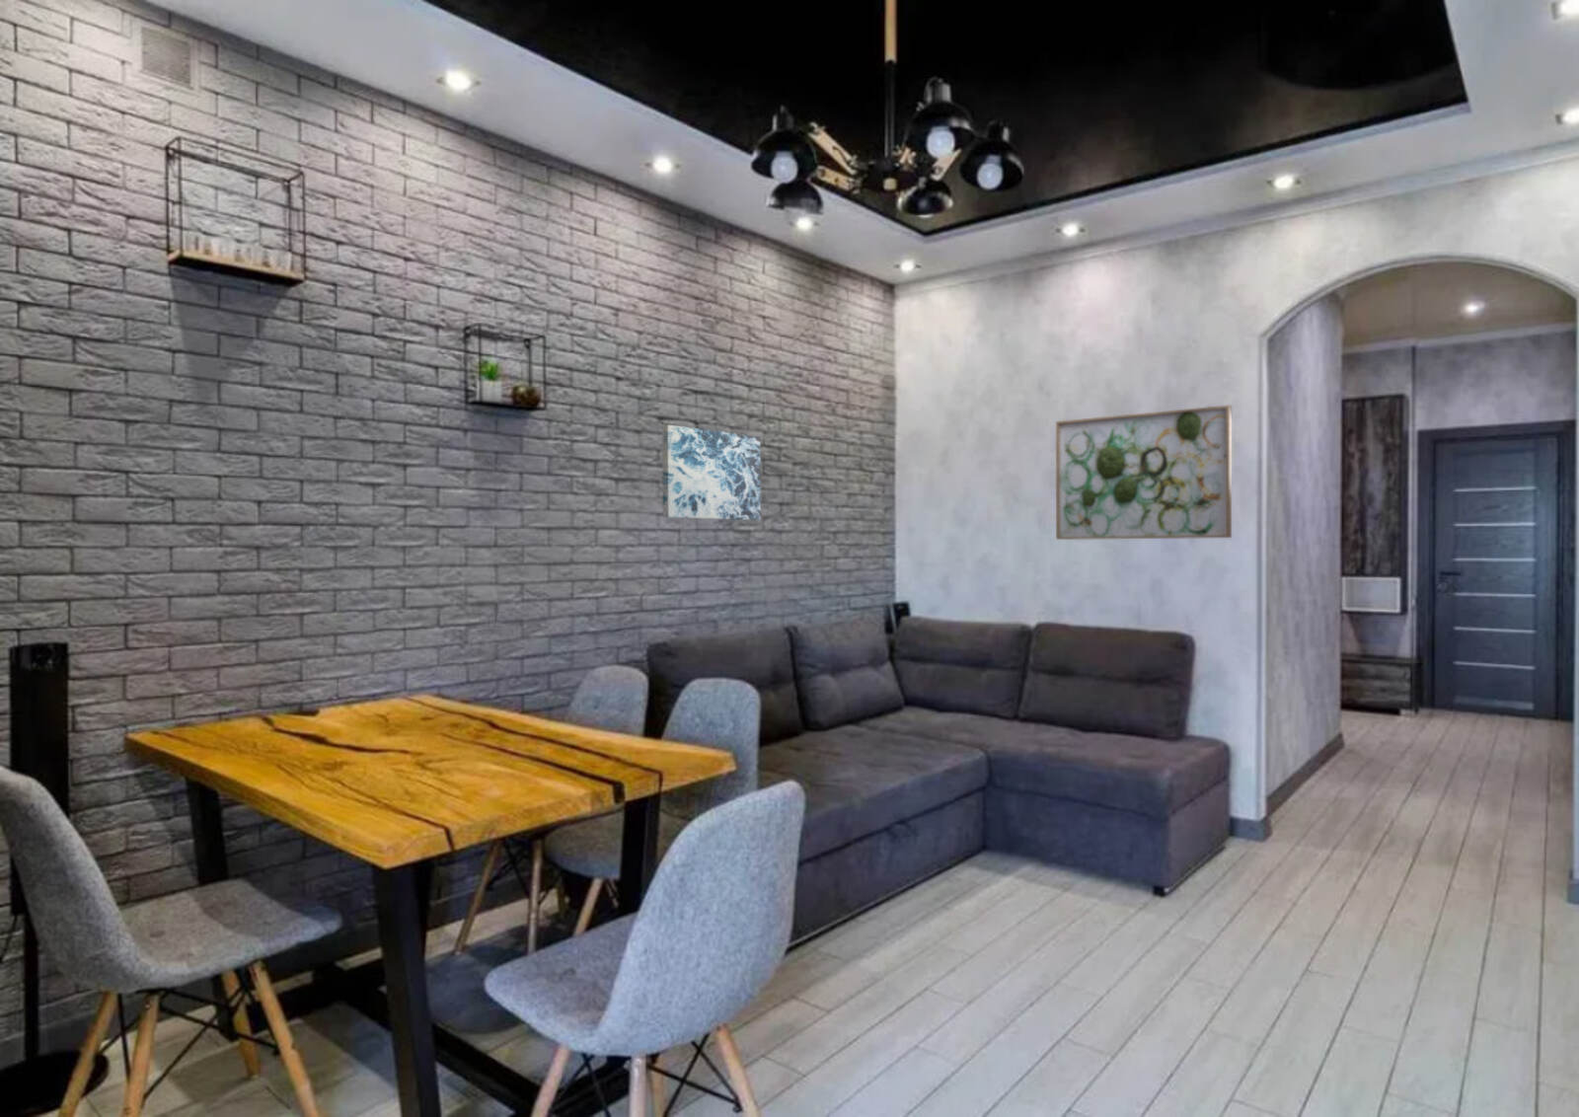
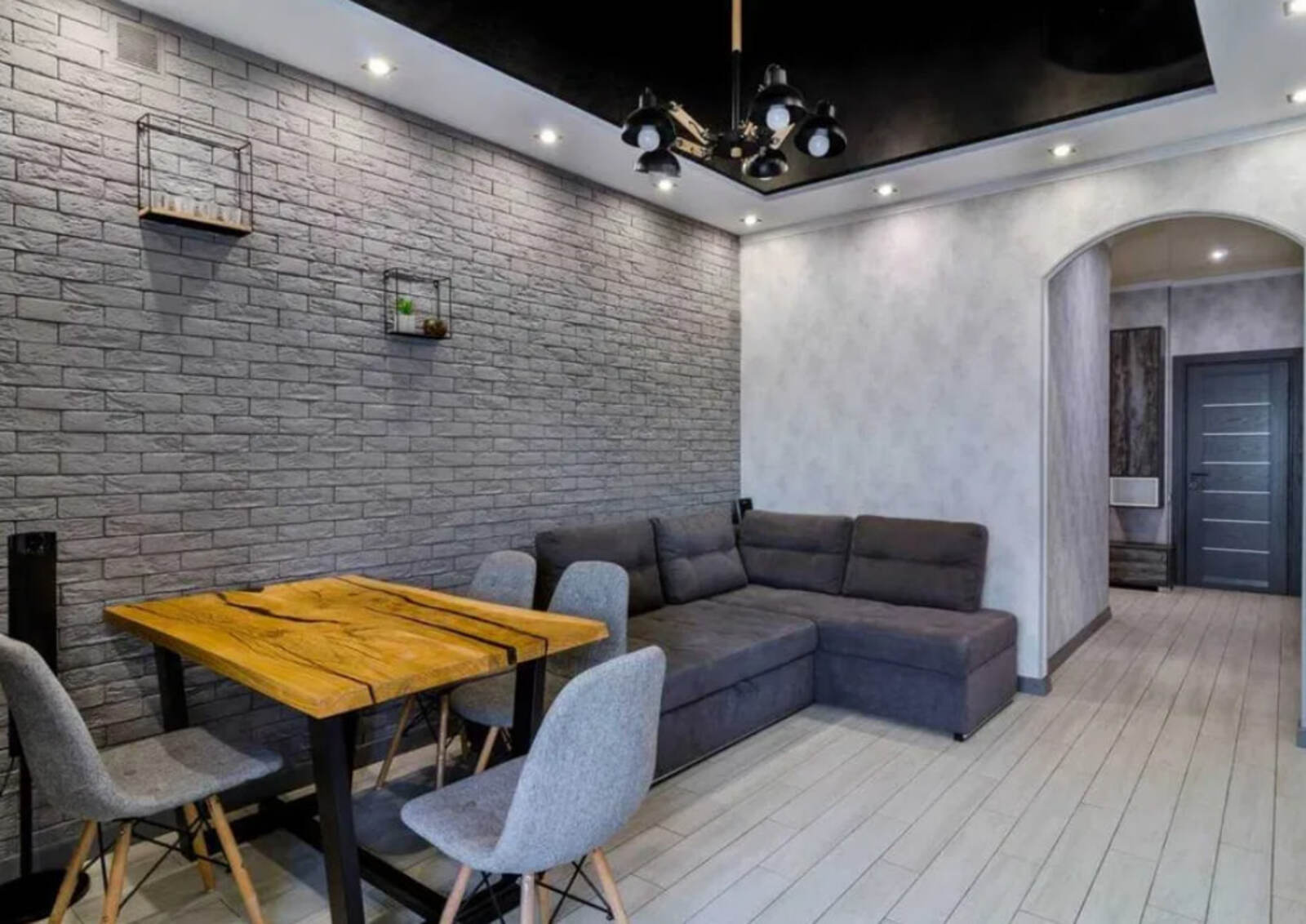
- wall art [661,424,762,521]
- wall art [1055,405,1232,540]
